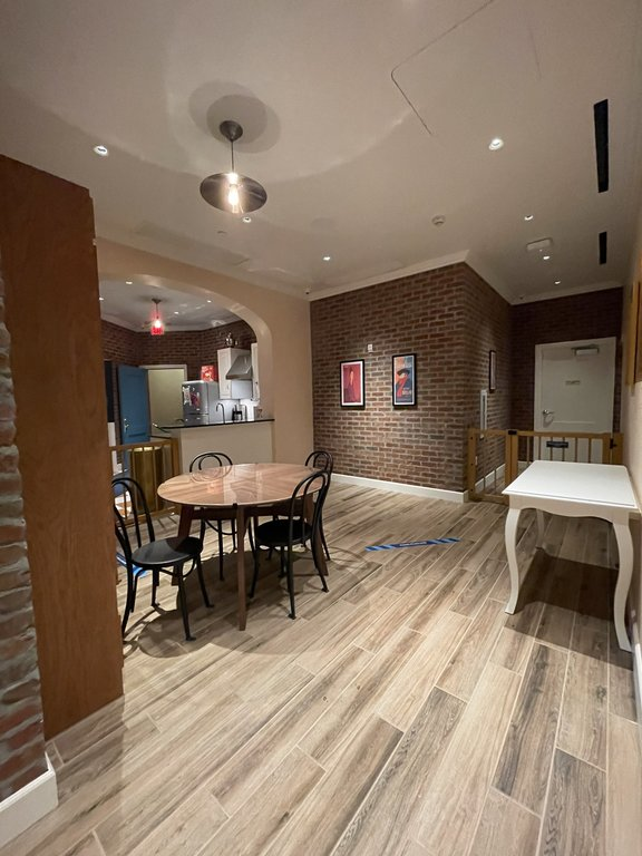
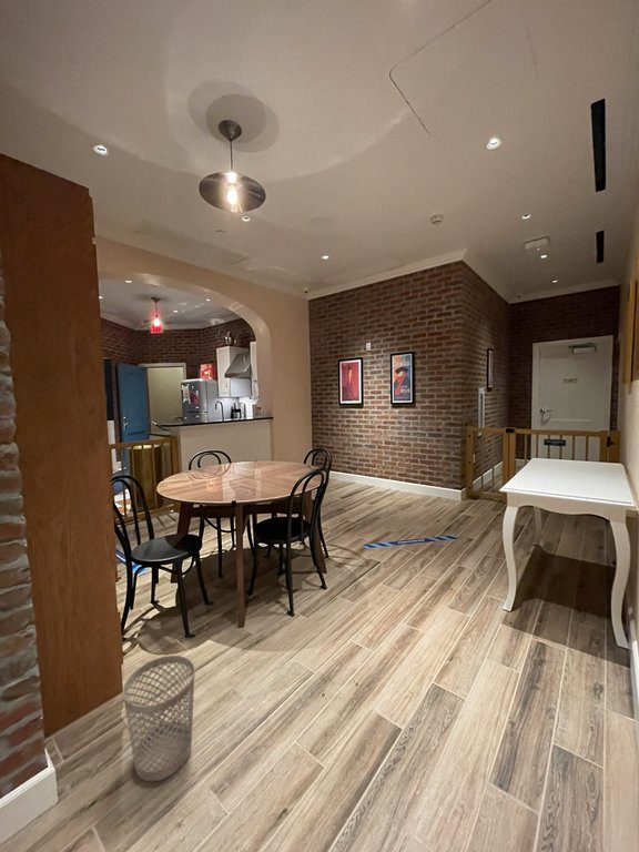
+ wastebasket [122,655,196,783]
